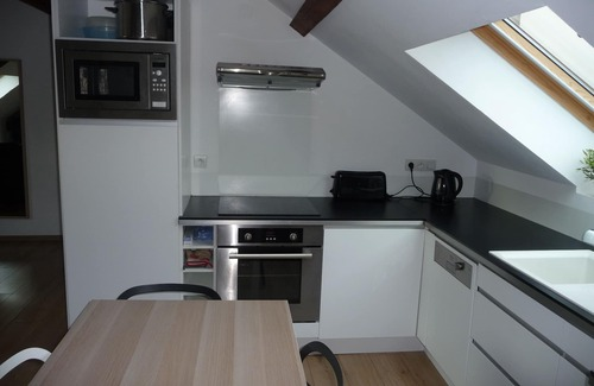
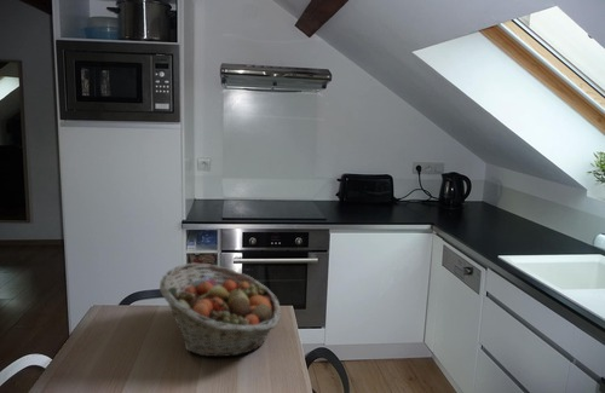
+ fruit basket [159,262,281,358]
